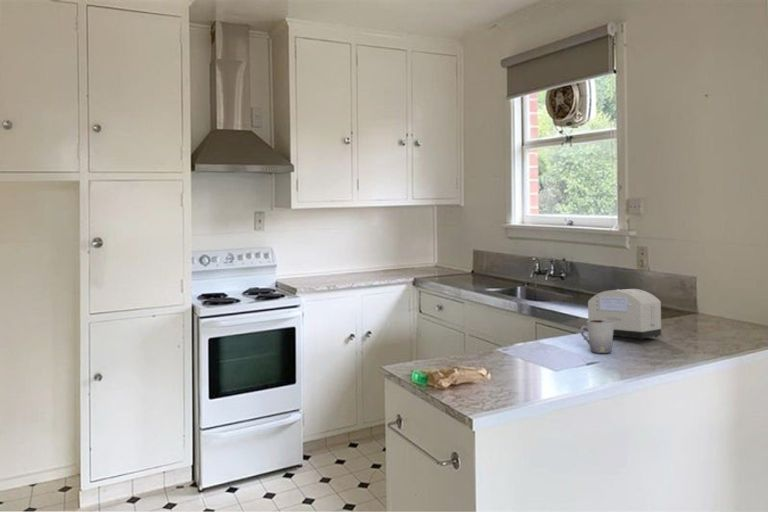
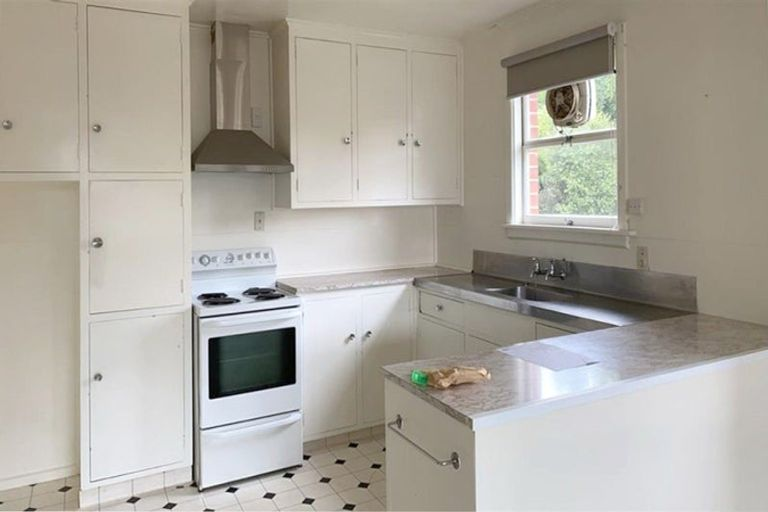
- cup [580,320,614,354]
- toaster [587,288,662,341]
